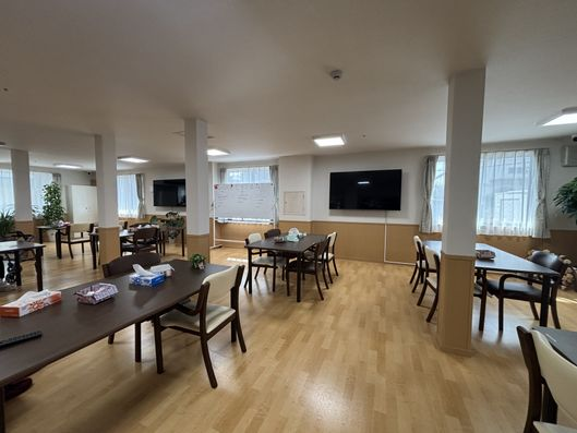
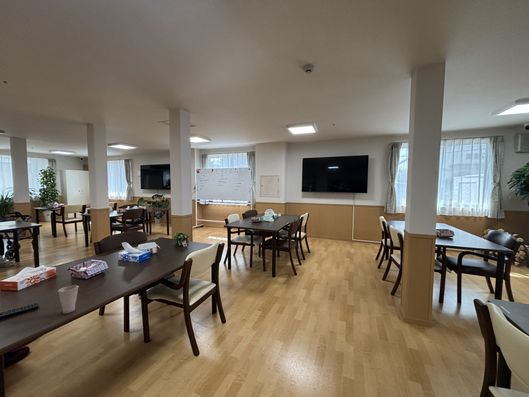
+ cup [57,285,80,315]
